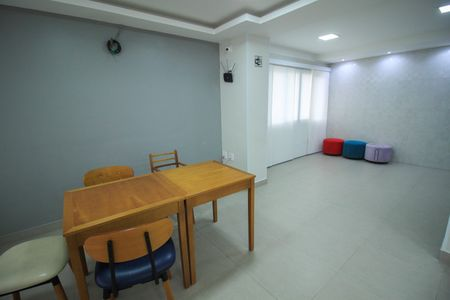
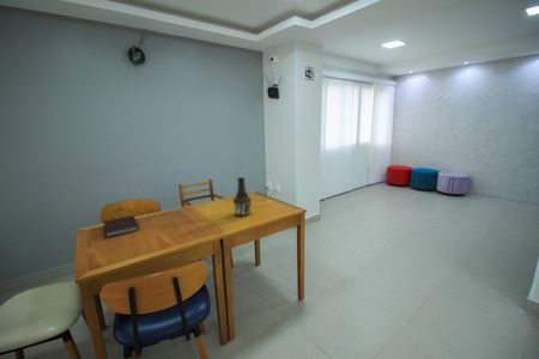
+ notebook [103,214,140,238]
+ bottle [231,176,253,217]
